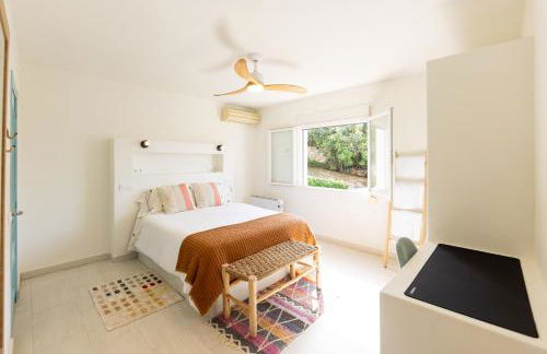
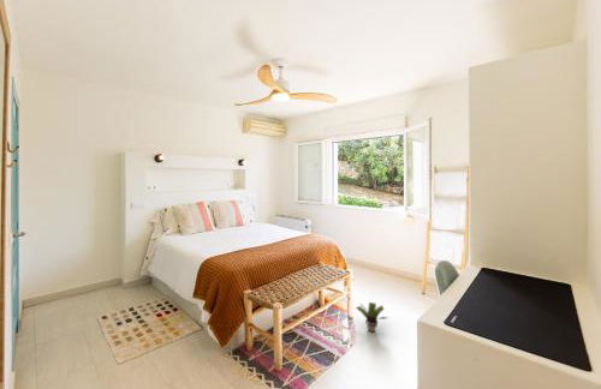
+ potted plant [355,301,389,333]
